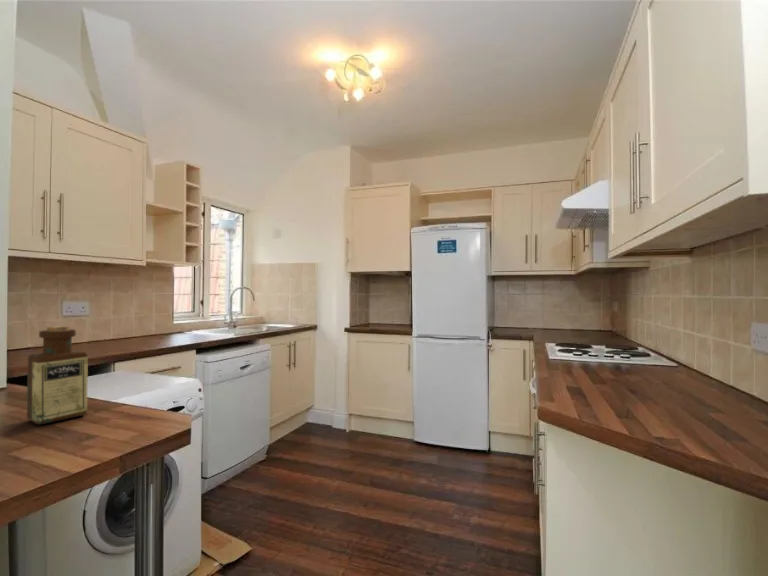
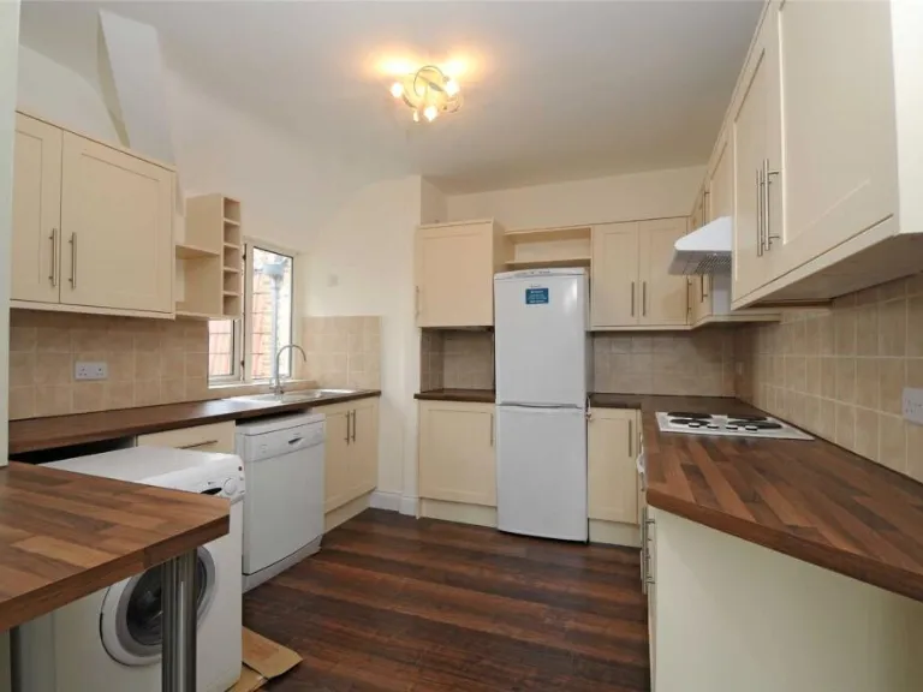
- bottle [26,325,89,426]
